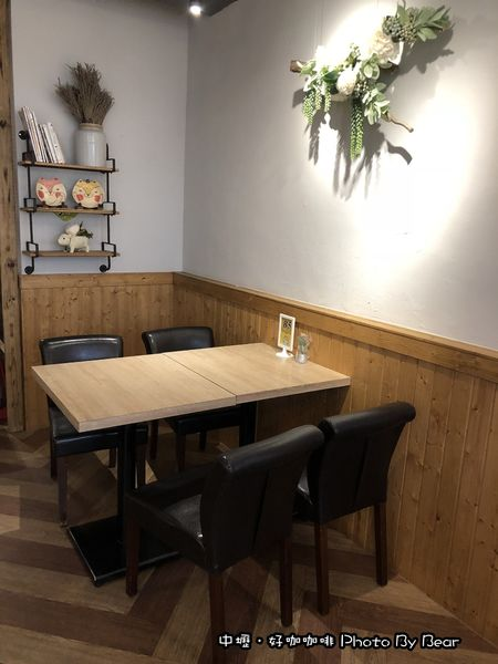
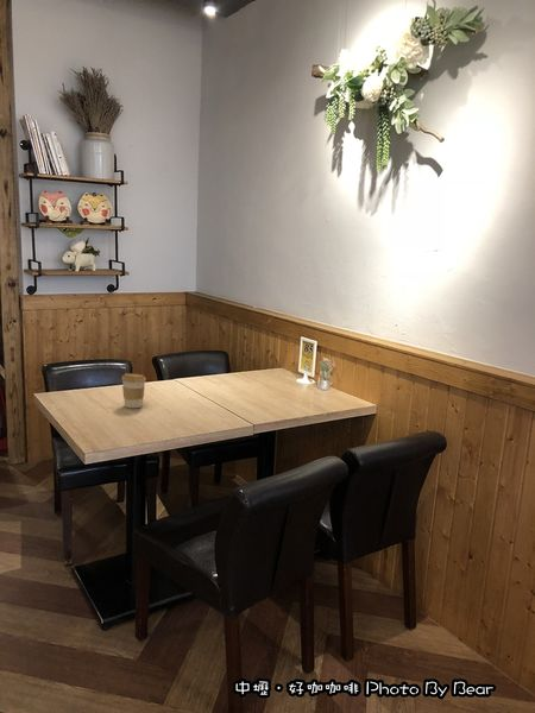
+ coffee cup [120,372,147,409]
